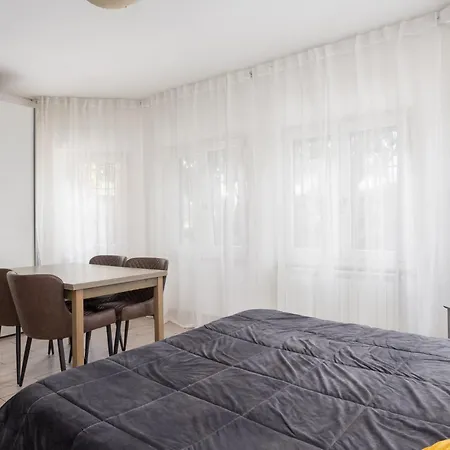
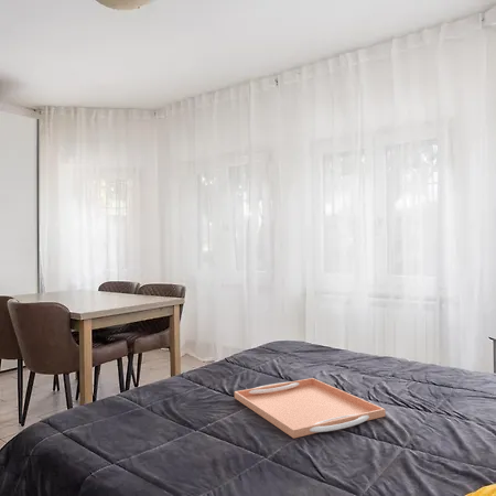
+ serving tray [234,377,387,440]
